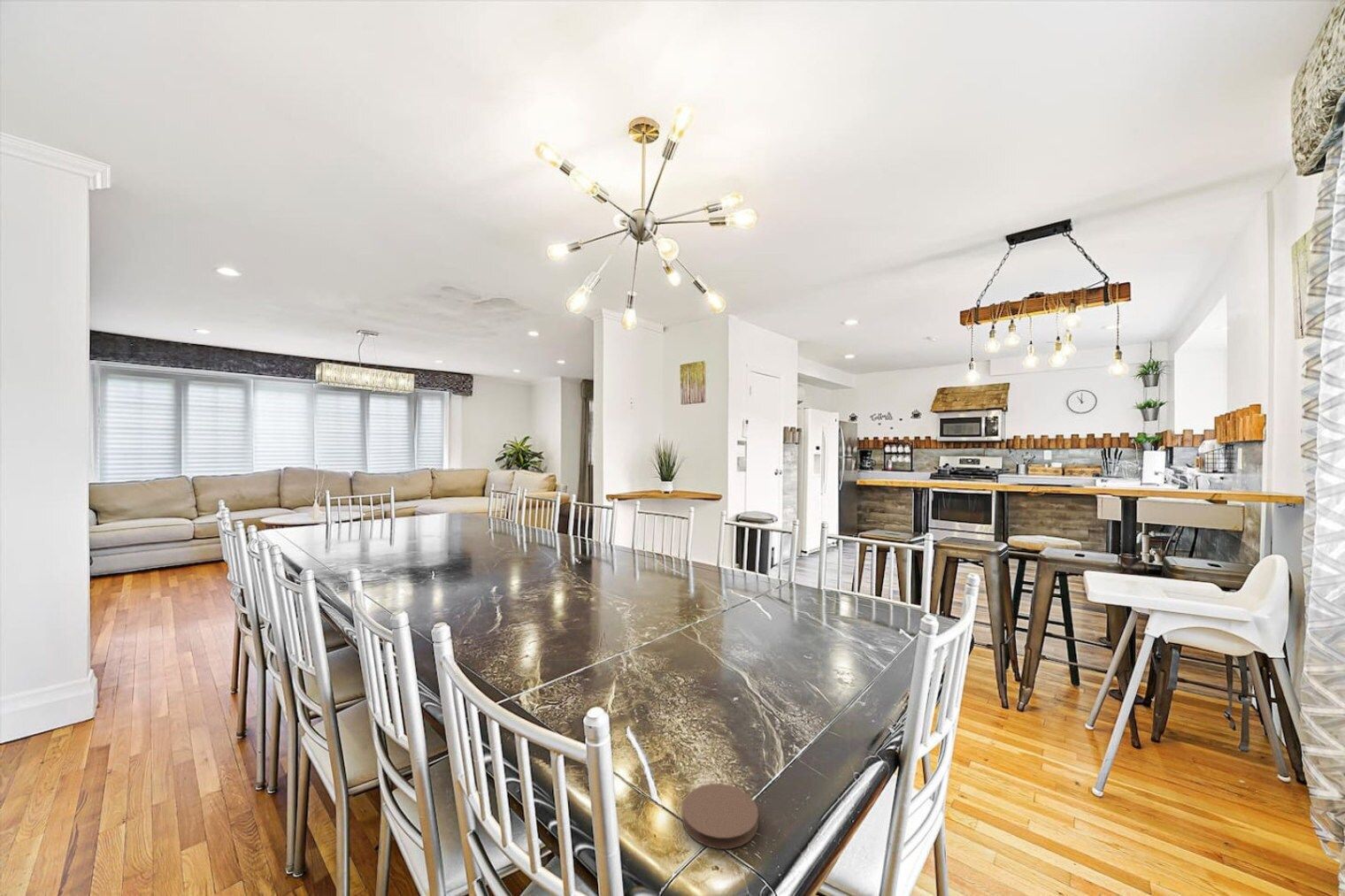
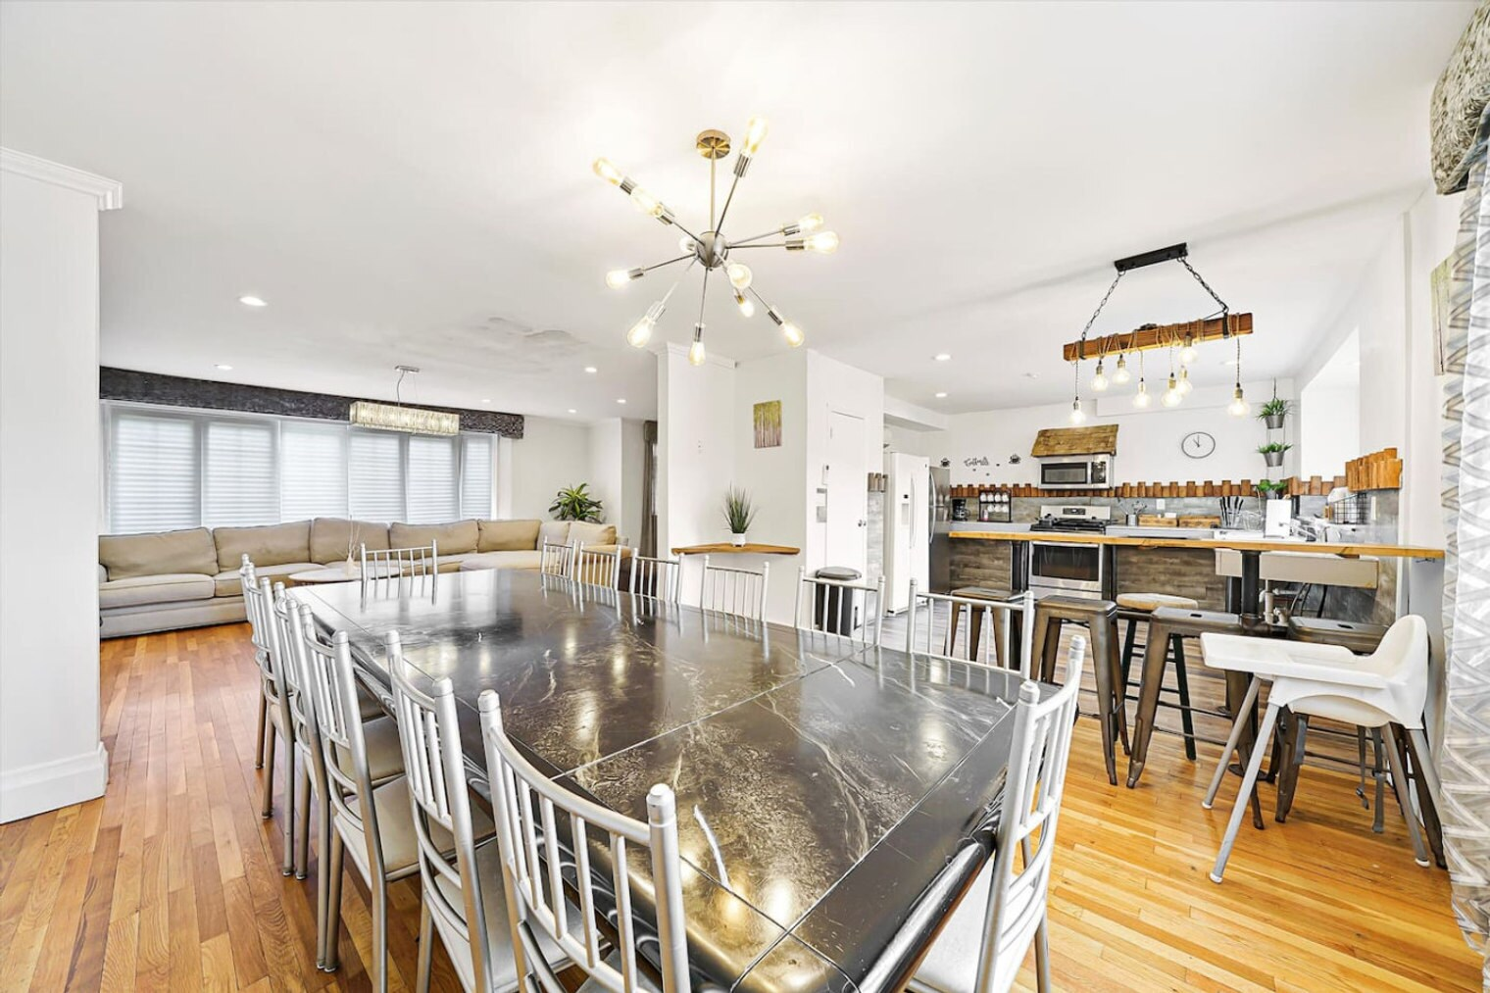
- coaster [681,783,759,850]
